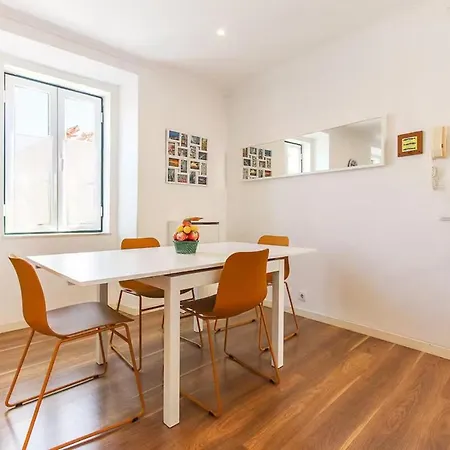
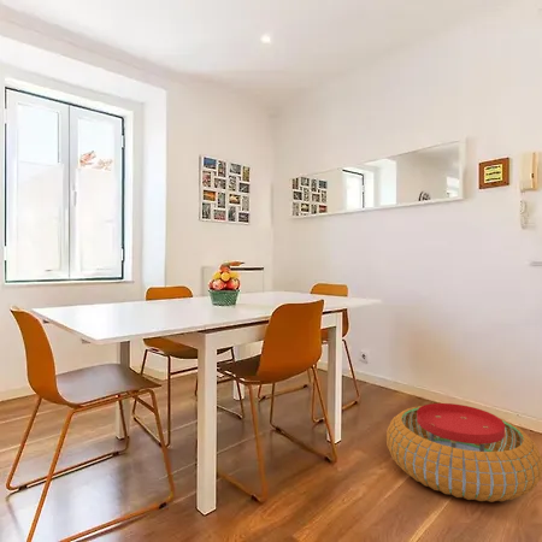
+ pouf [385,402,542,503]
